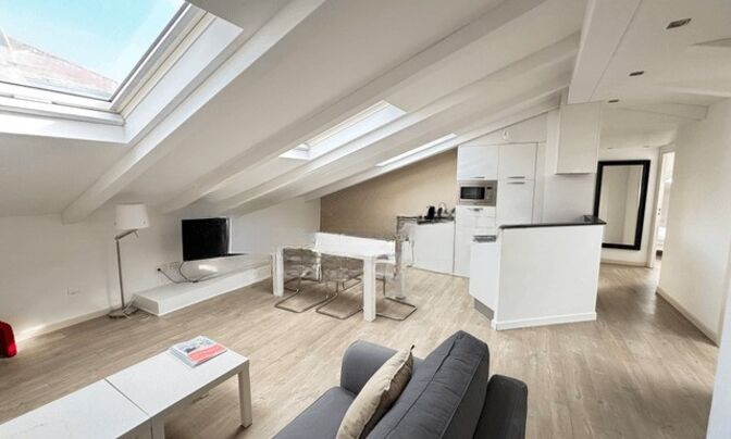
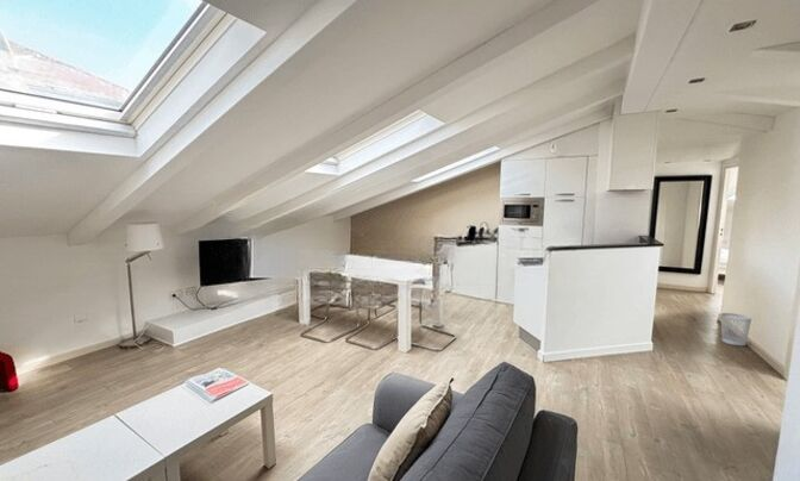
+ wastebasket [720,312,752,346]
